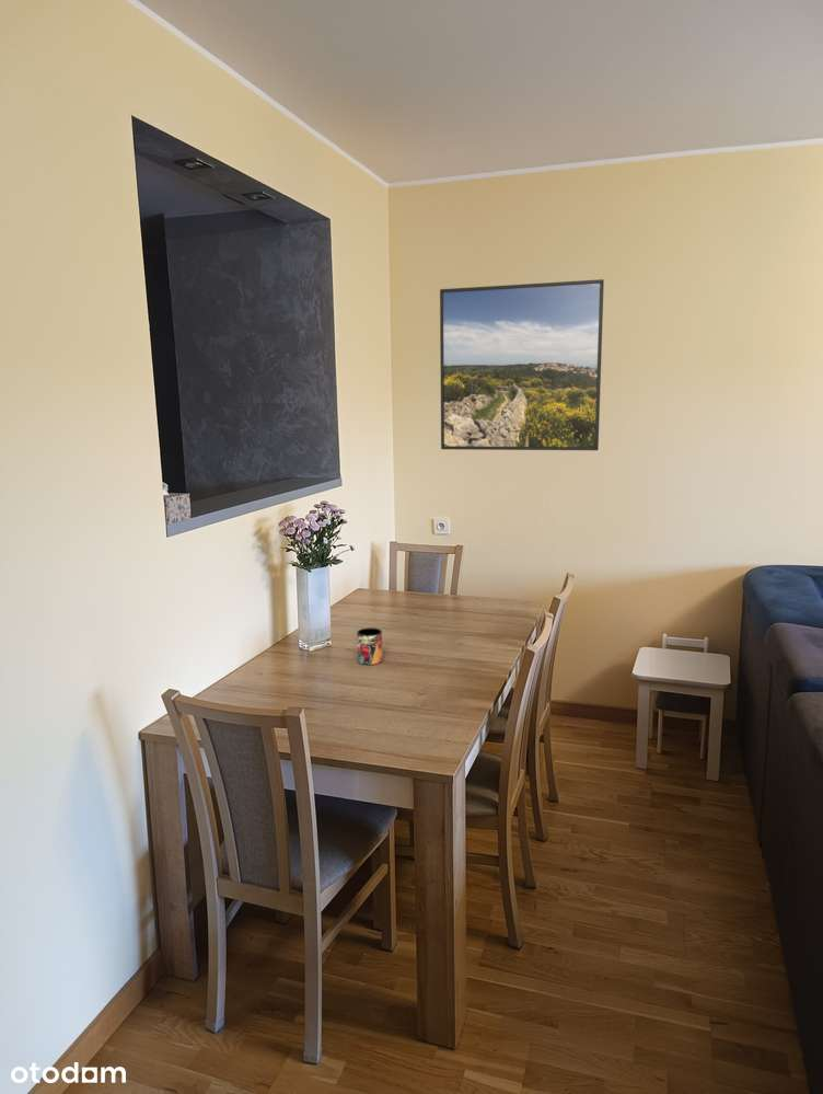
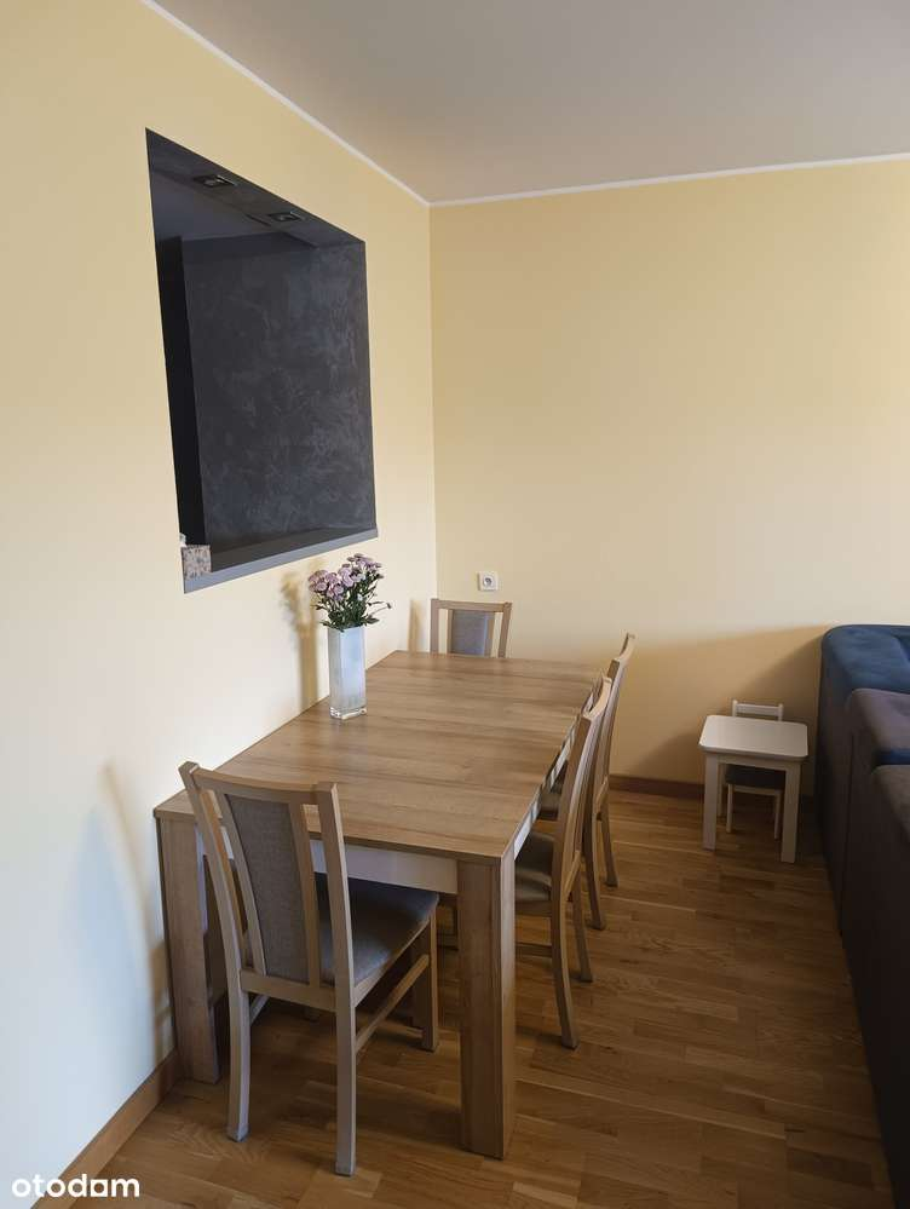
- mug [356,626,384,666]
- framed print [439,278,605,451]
